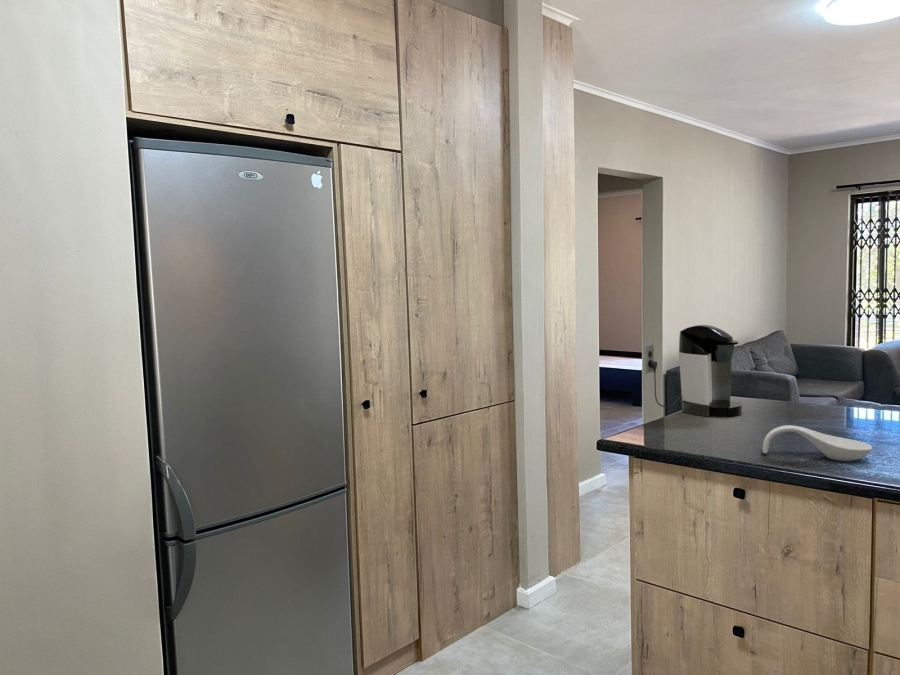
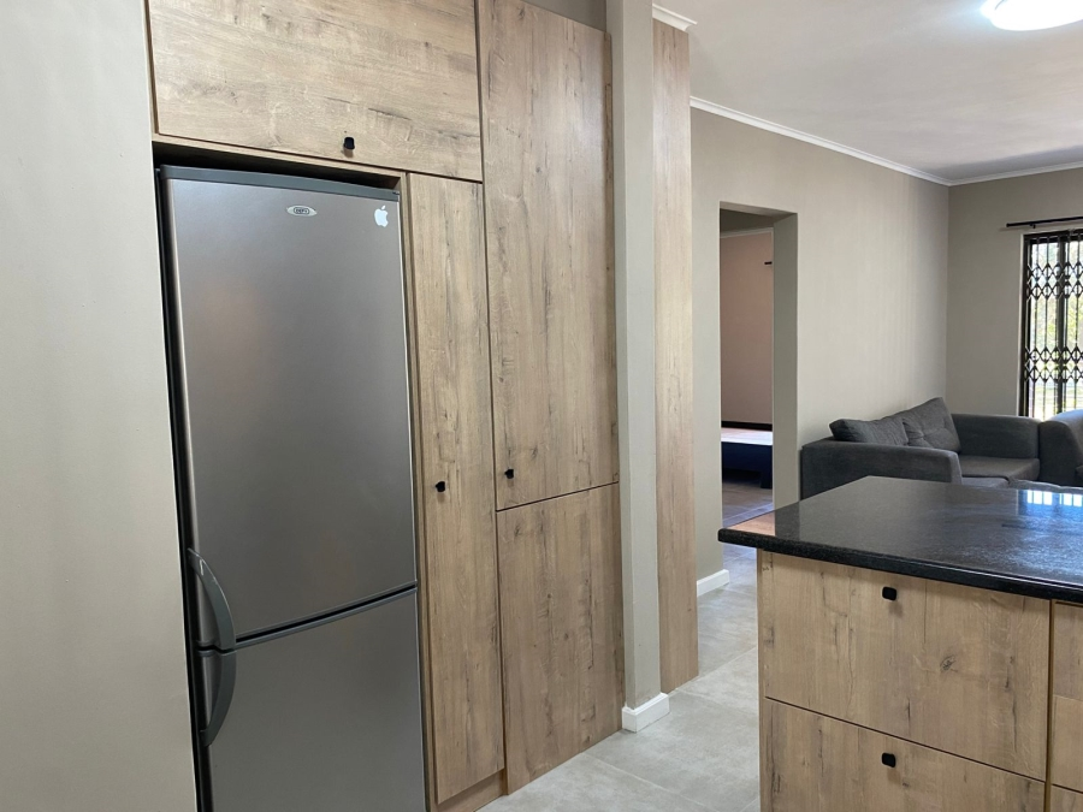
- spoon rest [761,424,873,462]
- coffee maker [643,324,743,417]
